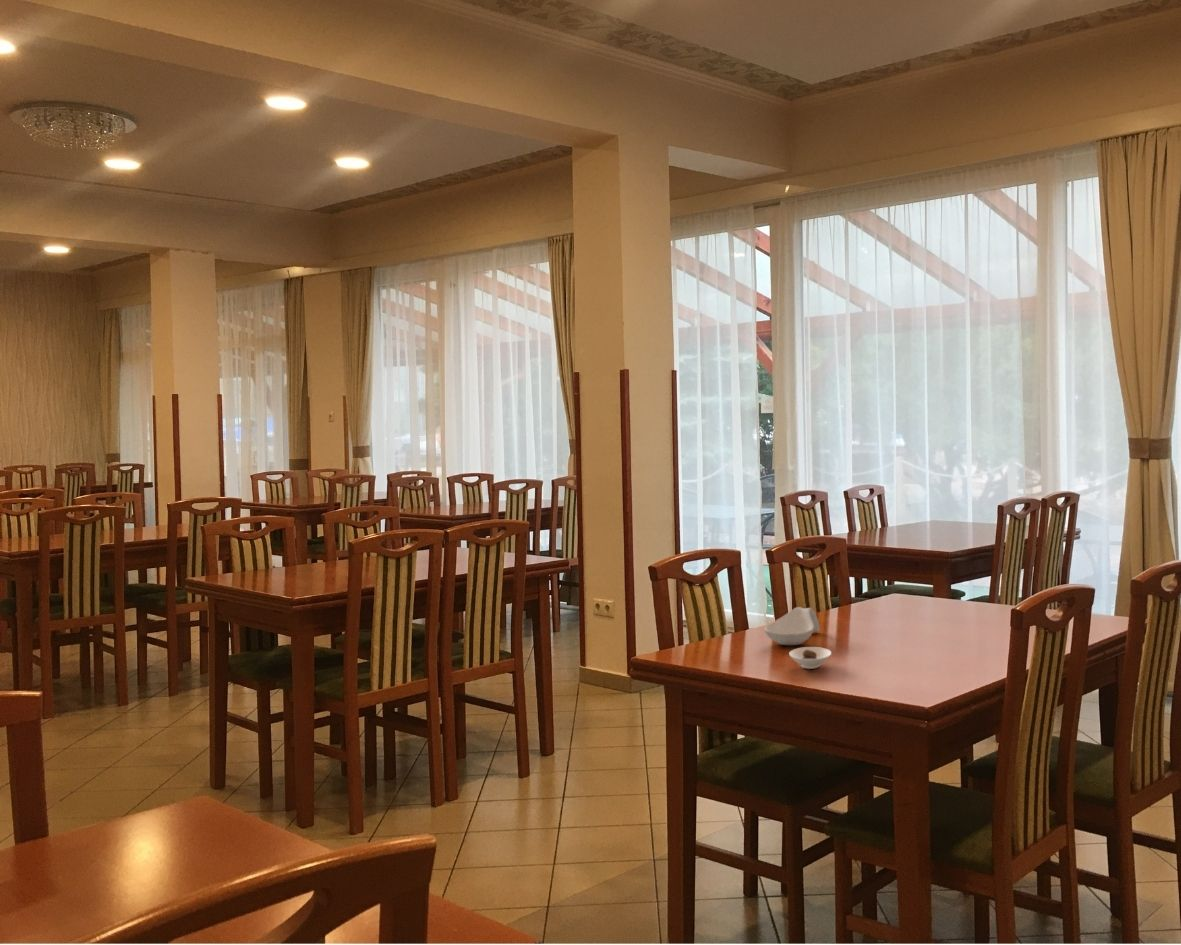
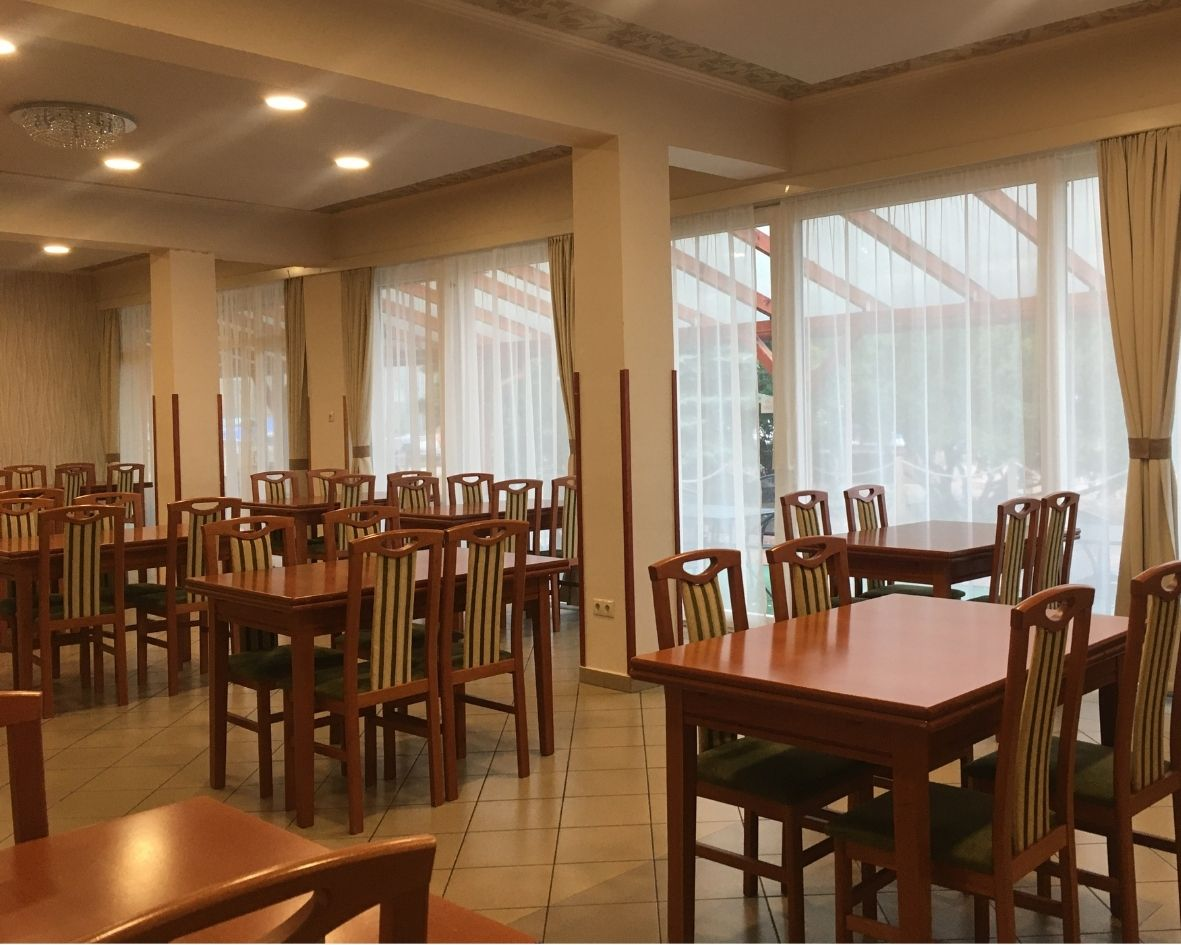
- spoon rest [763,606,821,646]
- saucer [788,646,832,670]
